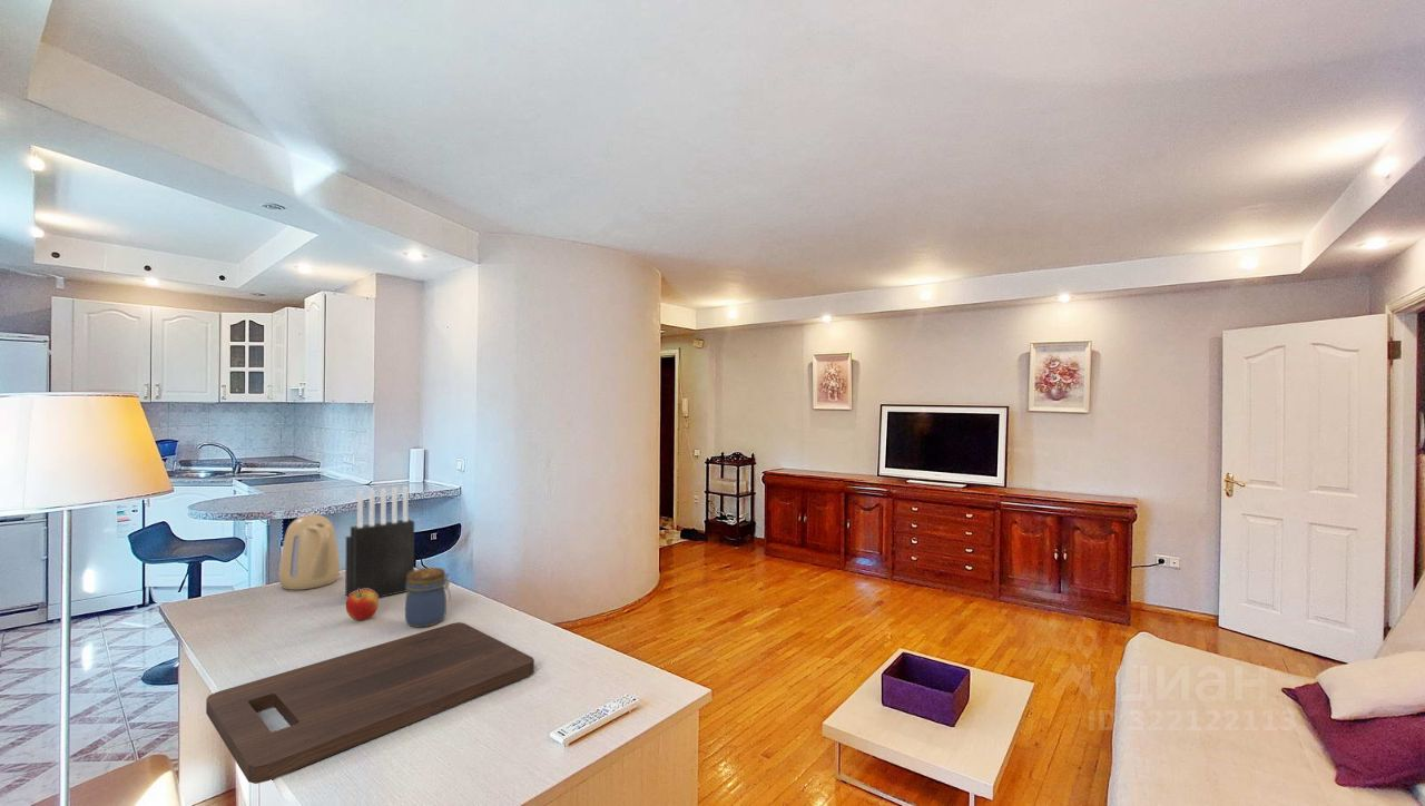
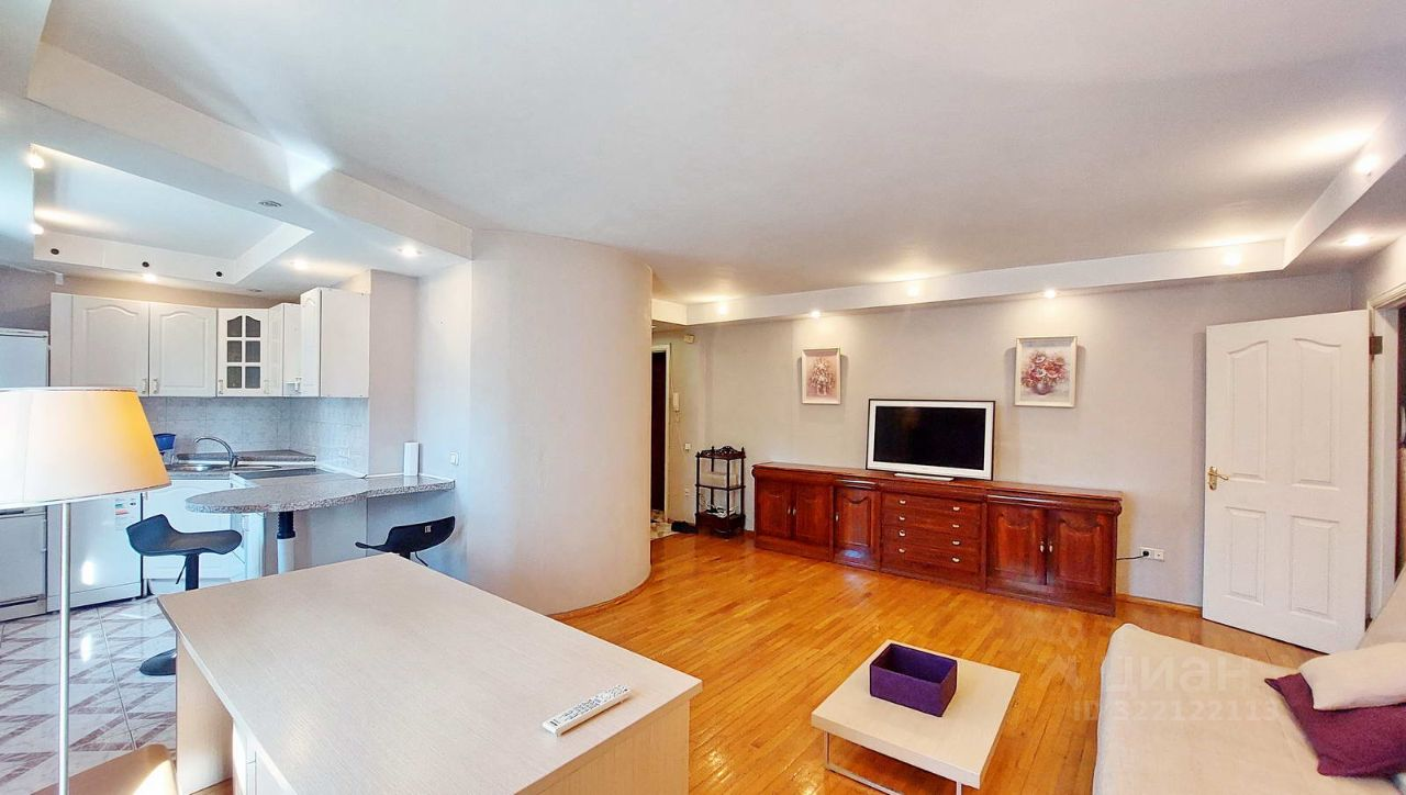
- knife block [344,485,415,599]
- kettle [277,513,341,591]
- apple [345,589,380,621]
- cutting board [205,621,535,785]
- jar [404,567,452,628]
